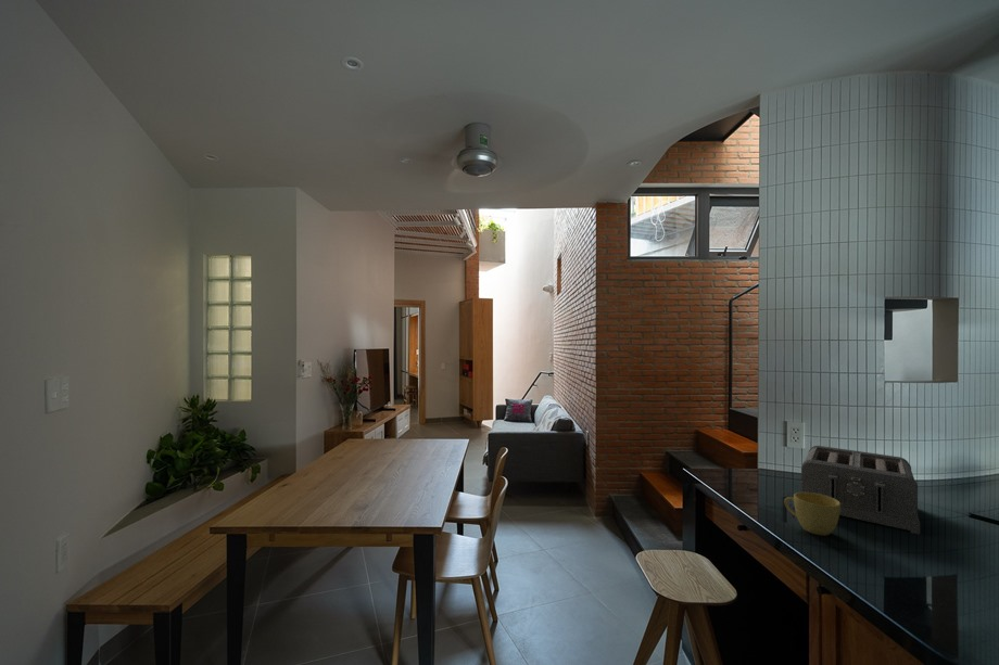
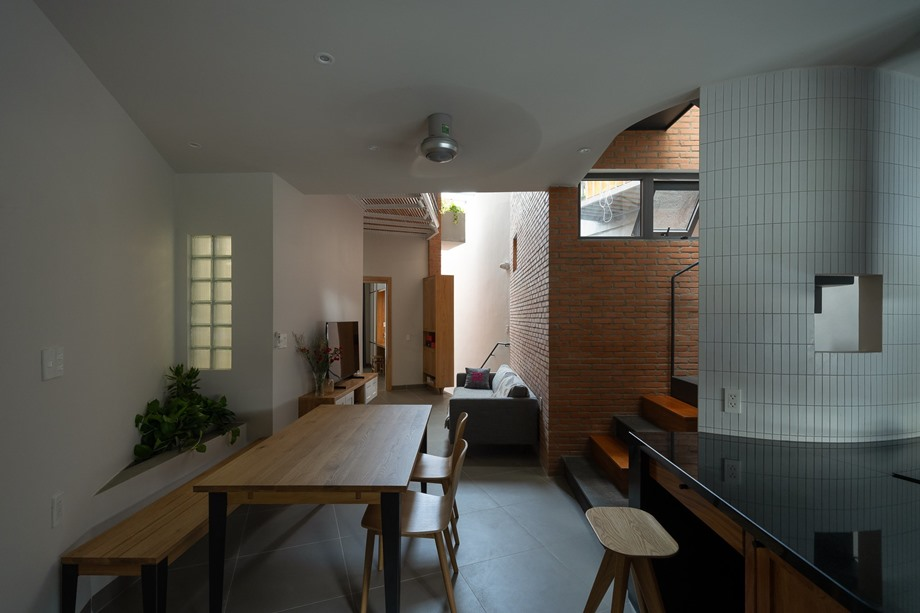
- cup [783,491,840,537]
- toaster [800,445,921,535]
